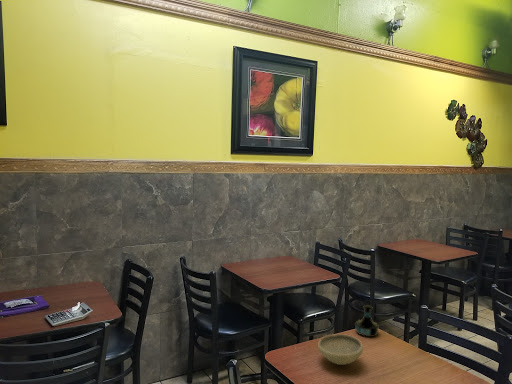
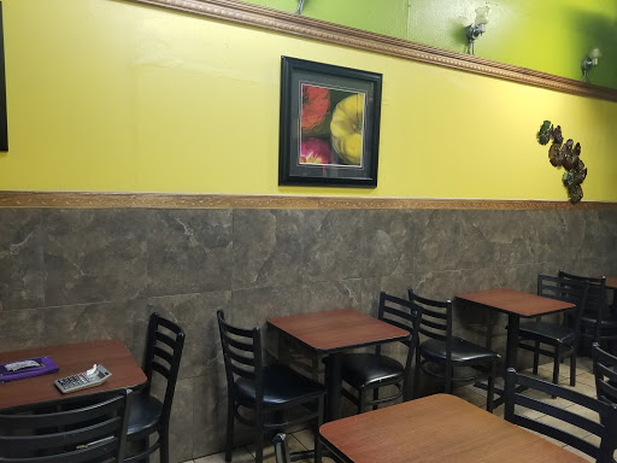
- tequila bottle [354,304,380,338]
- bowl [317,333,364,366]
